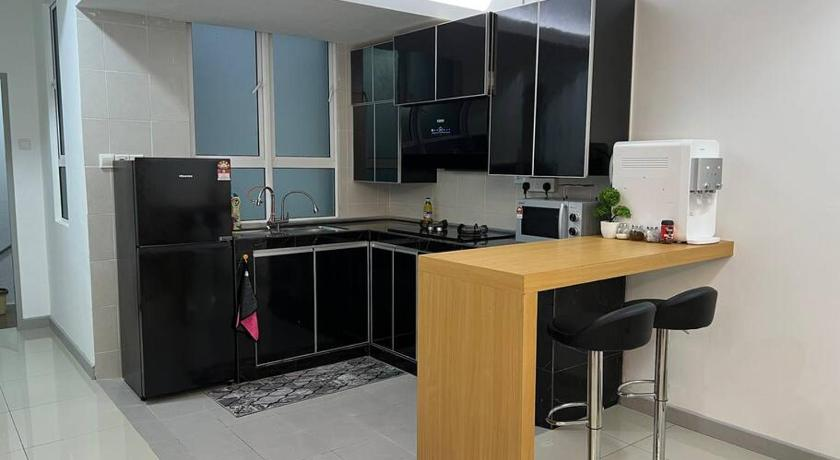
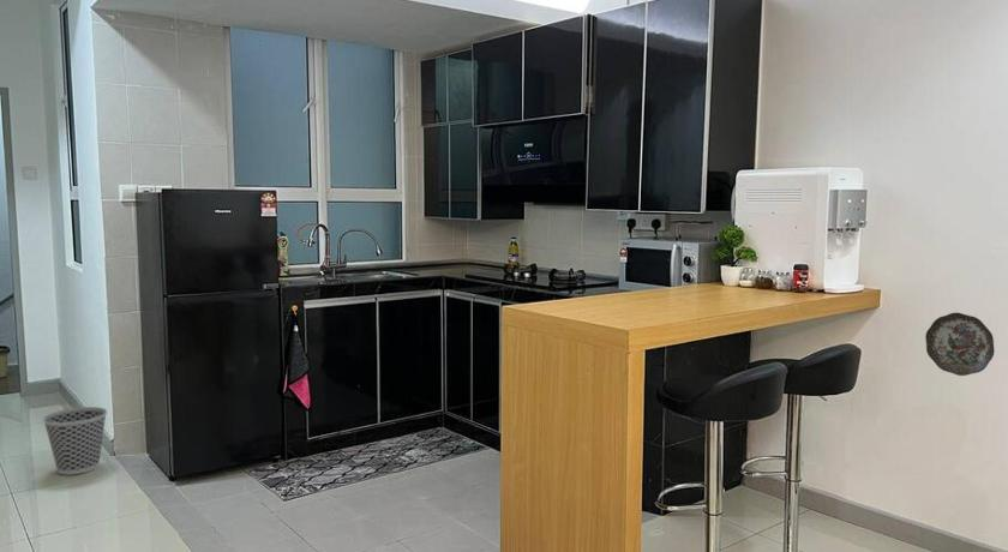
+ wastebasket [42,406,108,476]
+ decorative plate [924,312,995,377]
